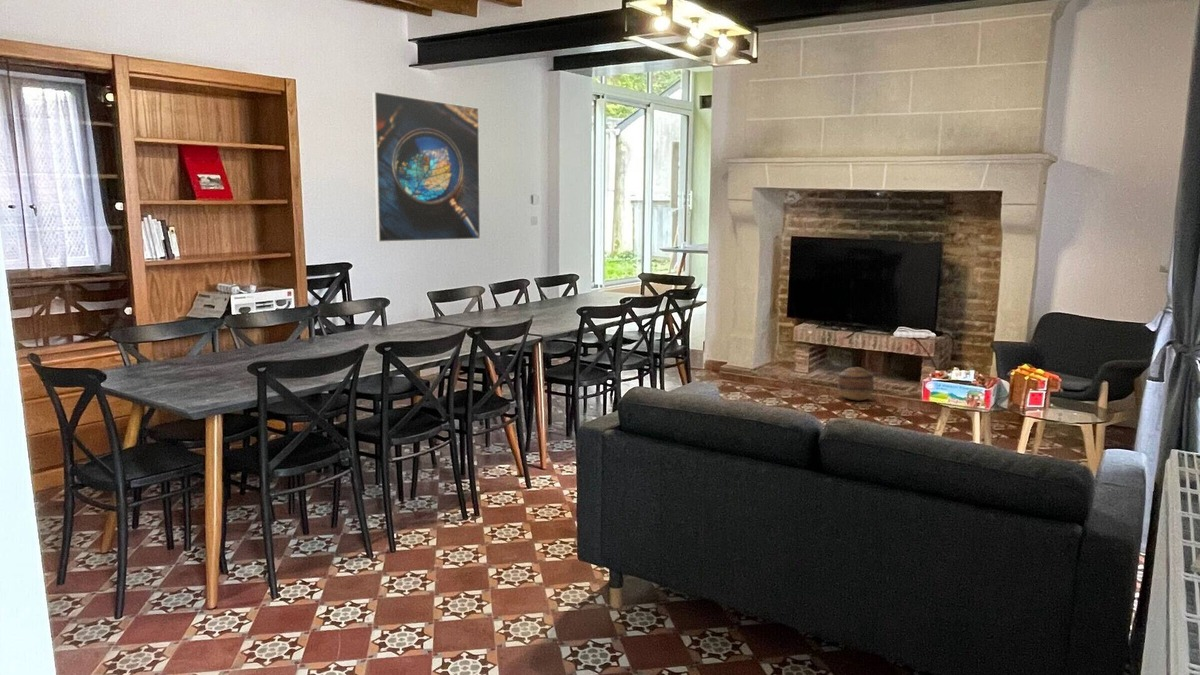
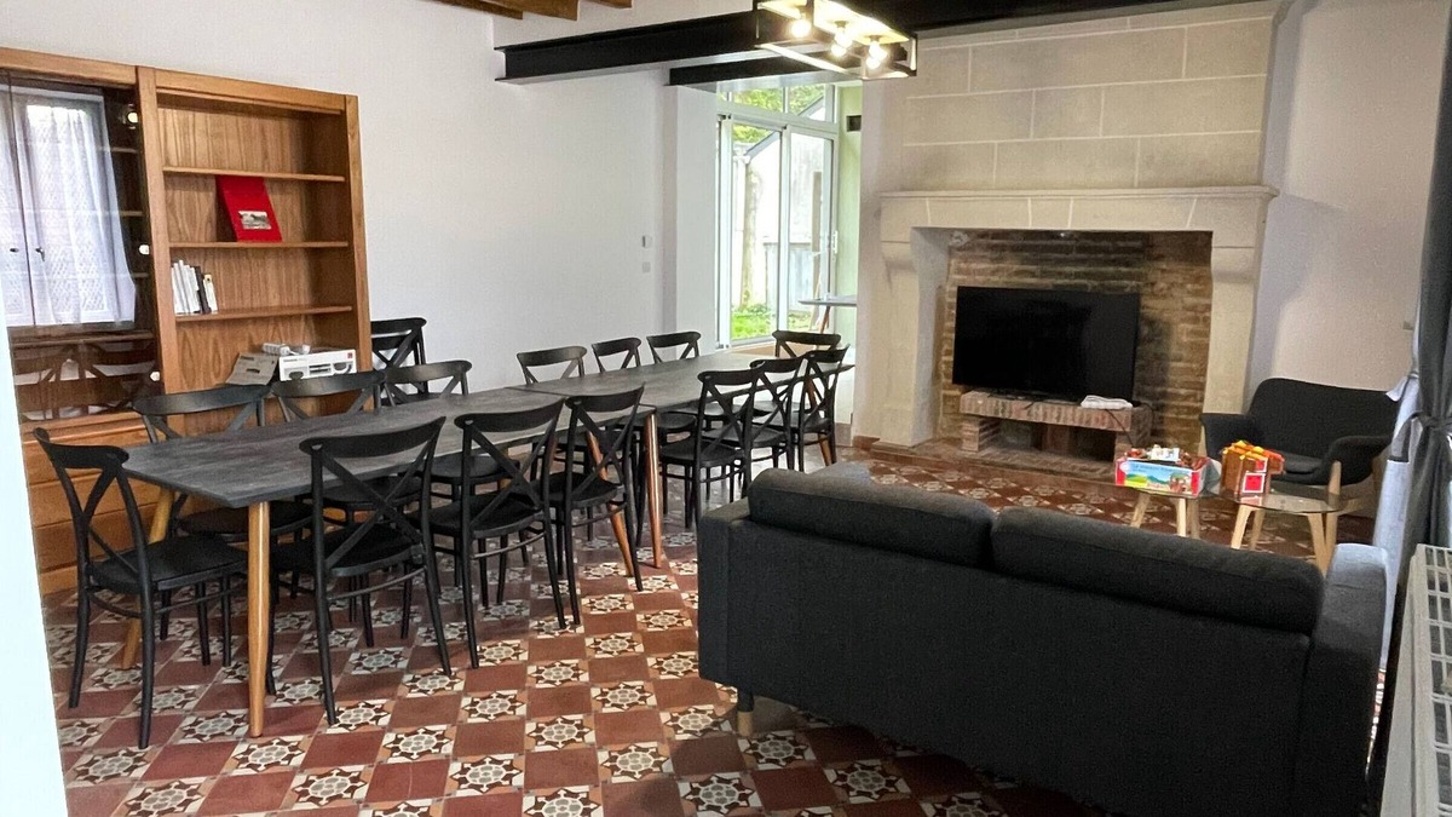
- basket [837,366,875,402]
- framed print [371,91,481,243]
